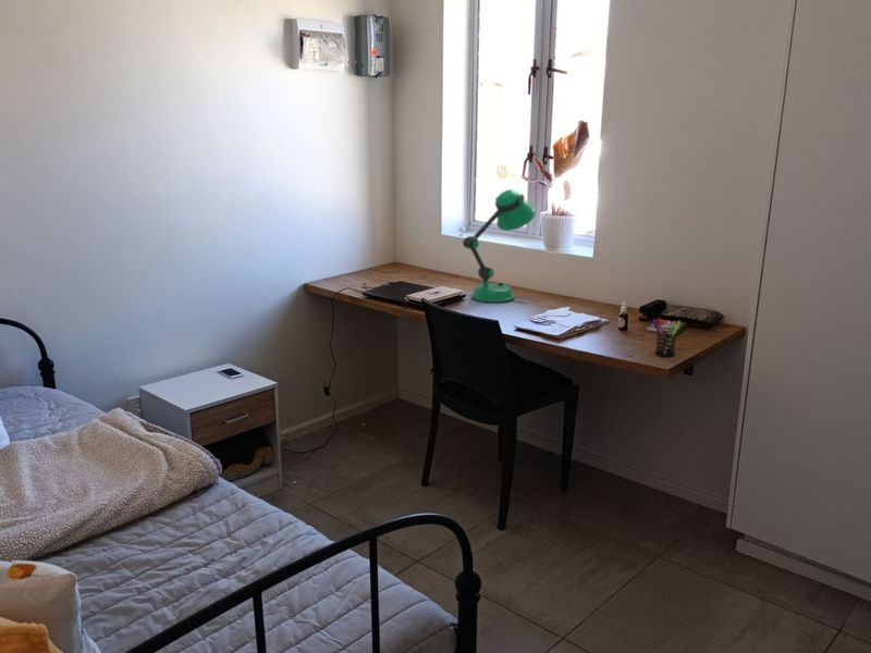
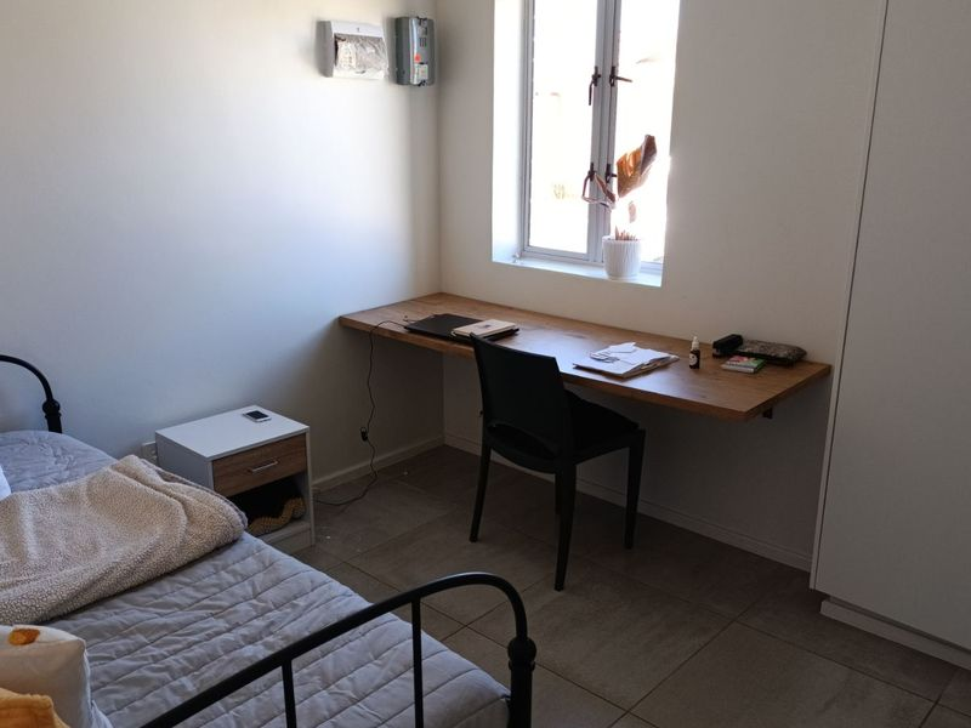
- pen holder [652,317,682,358]
- desk lamp [462,188,537,304]
